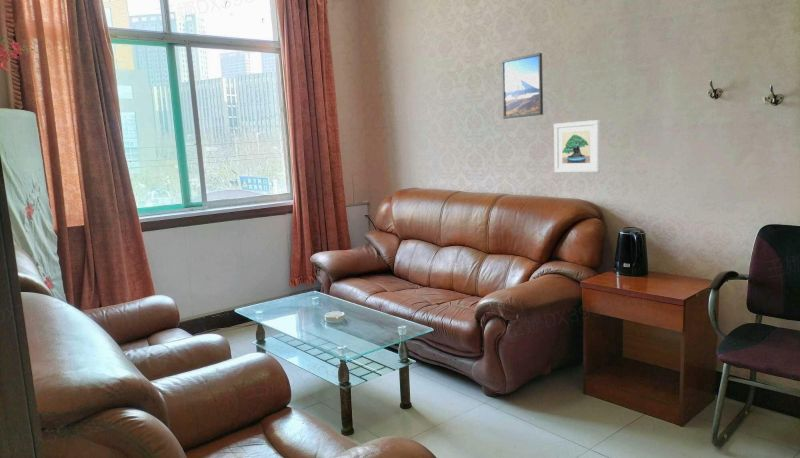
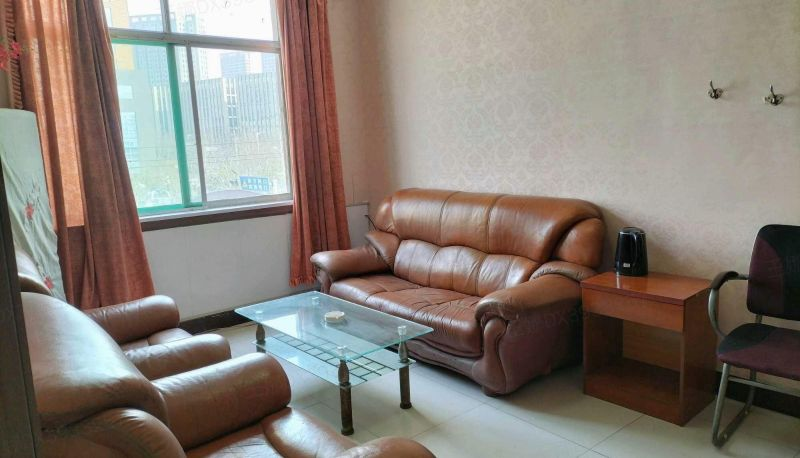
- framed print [501,52,544,120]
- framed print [553,119,601,174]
